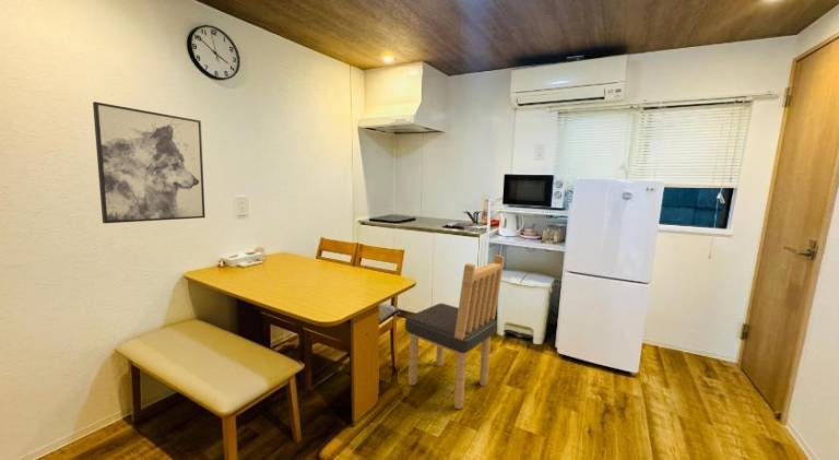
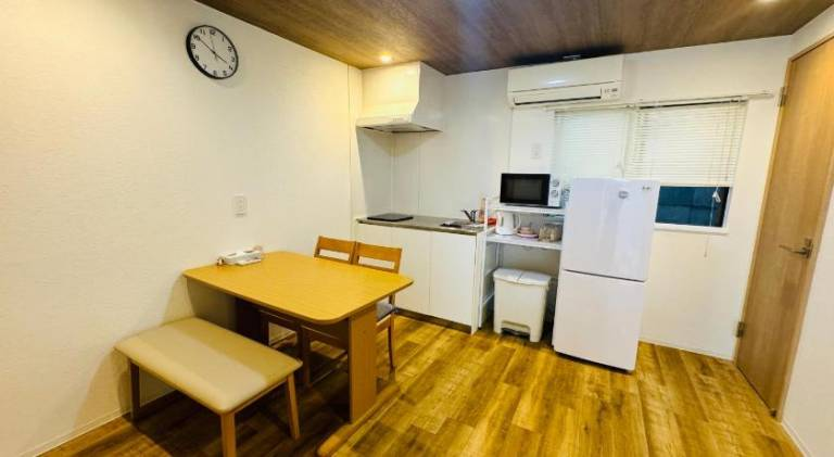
- dining chair [404,253,506,410]
- wall art [92,101,206,224]
